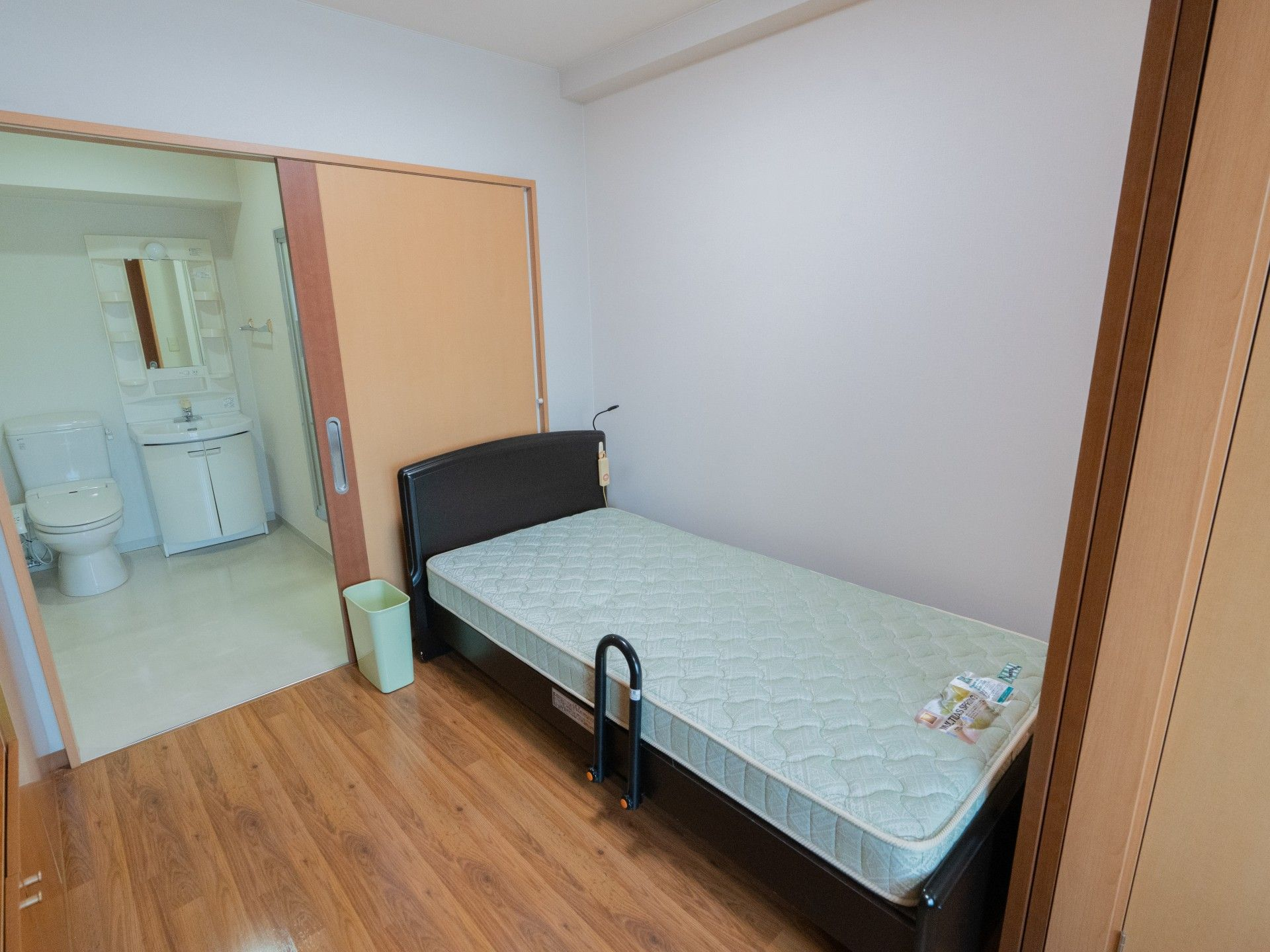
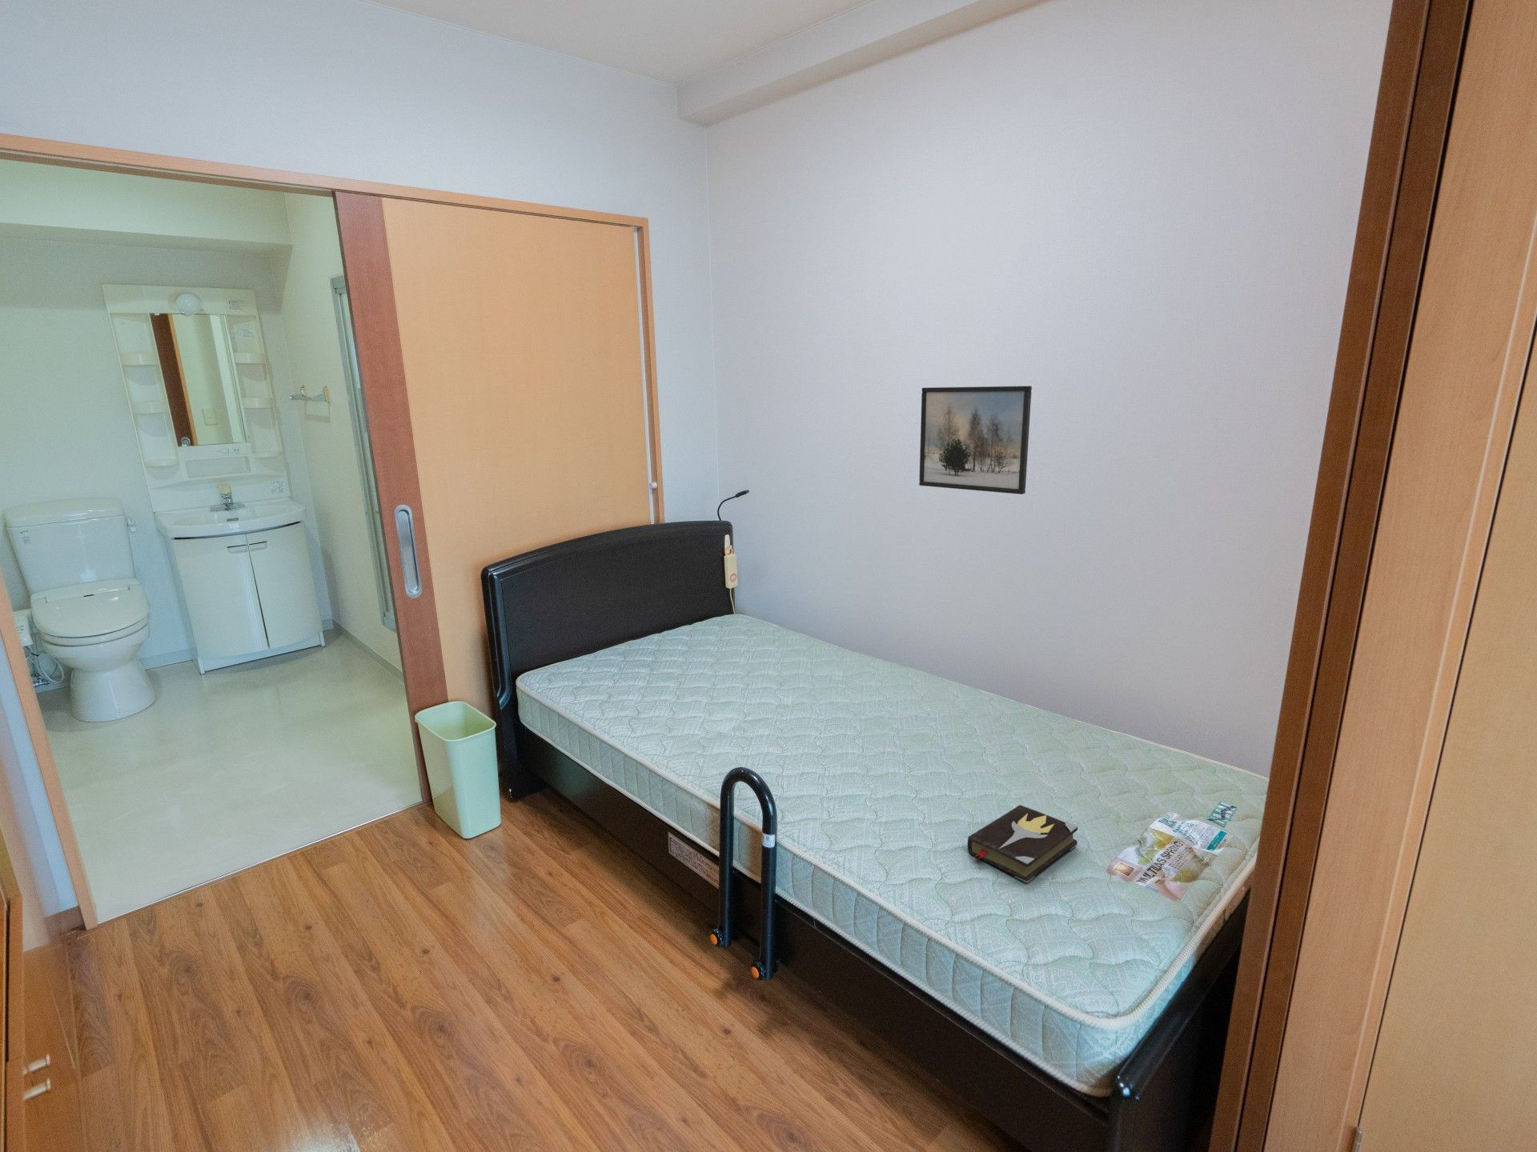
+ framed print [919,386,1032,495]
+ hardback book [967,803,1078,883]
